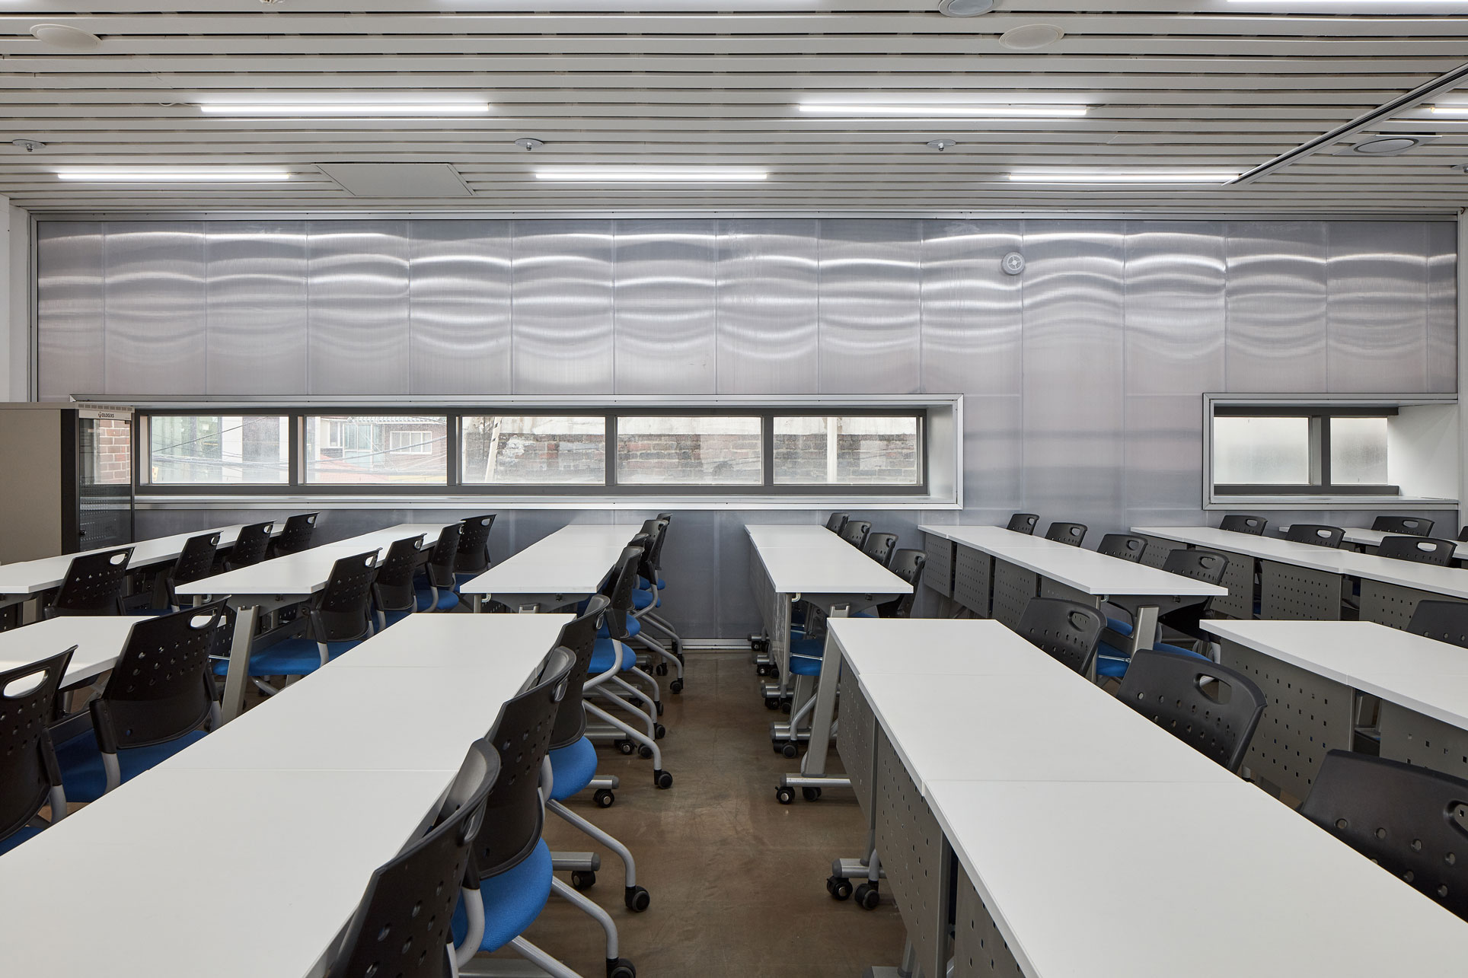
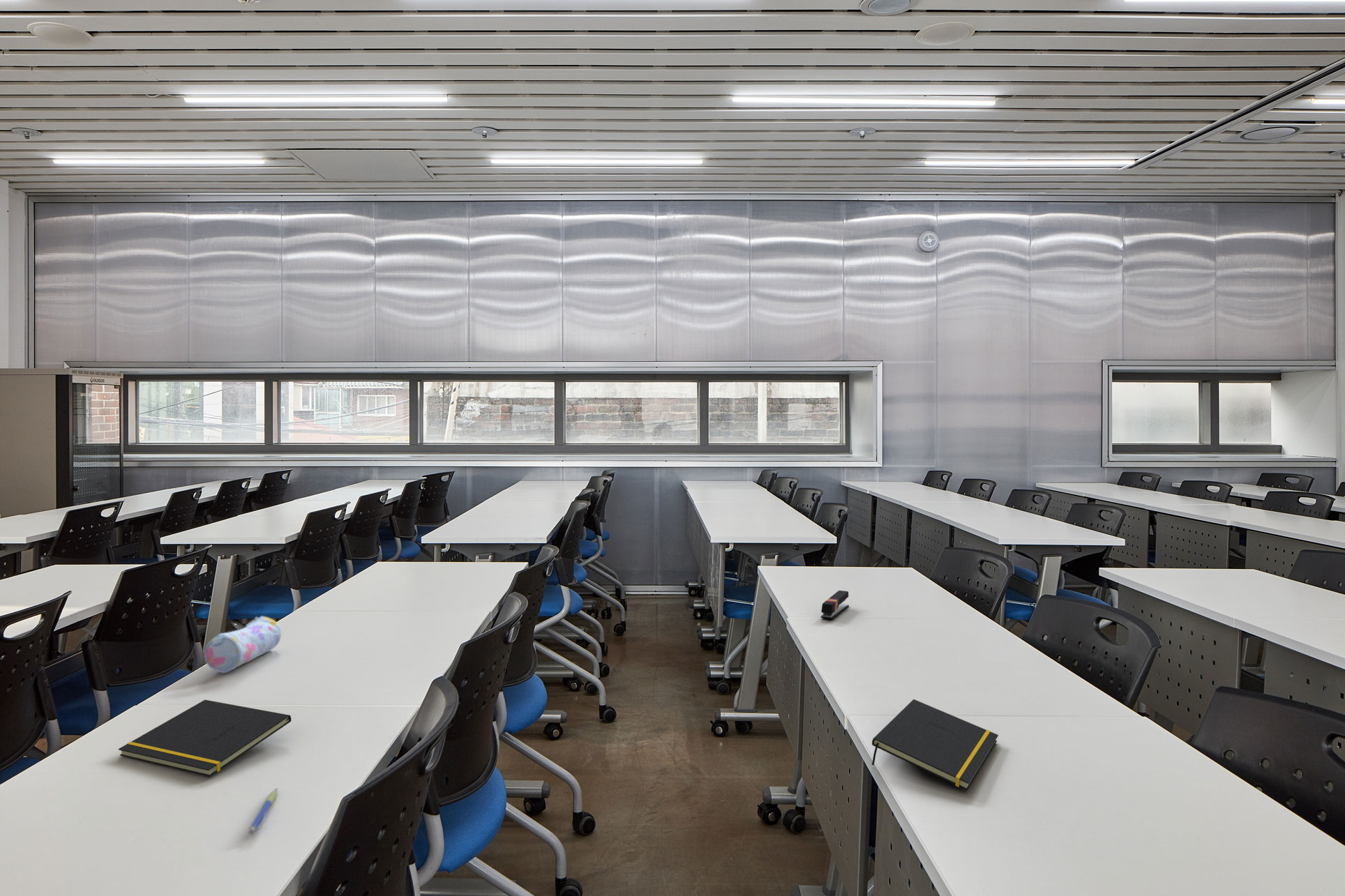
+ pencil case [204,615,282,674]
+ notepad [871,699,999,791]
+ stapler [820,590,850,620]
+ notepad [118,699,292,777]
+ pen [248,787,278,835]
